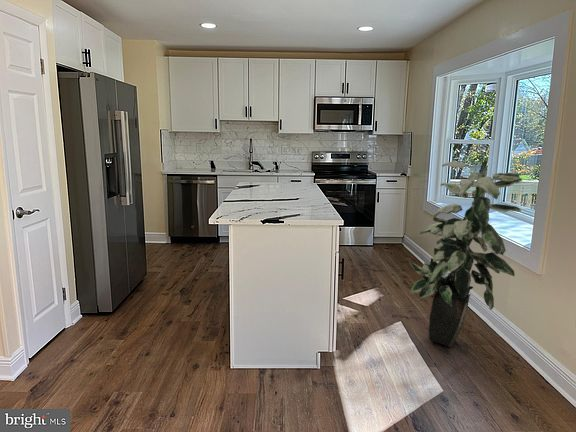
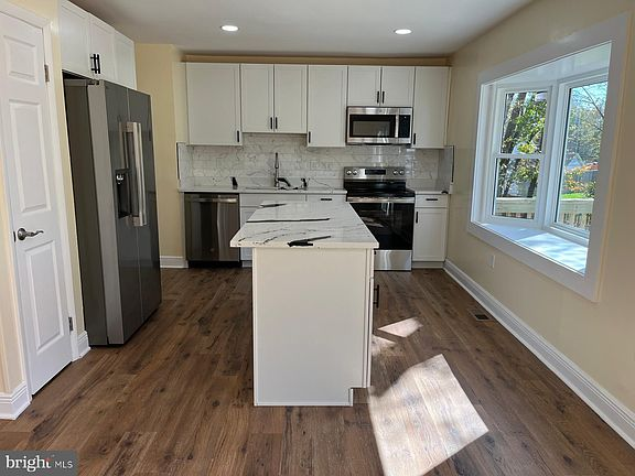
- indoor plant [409,161,523,348]
